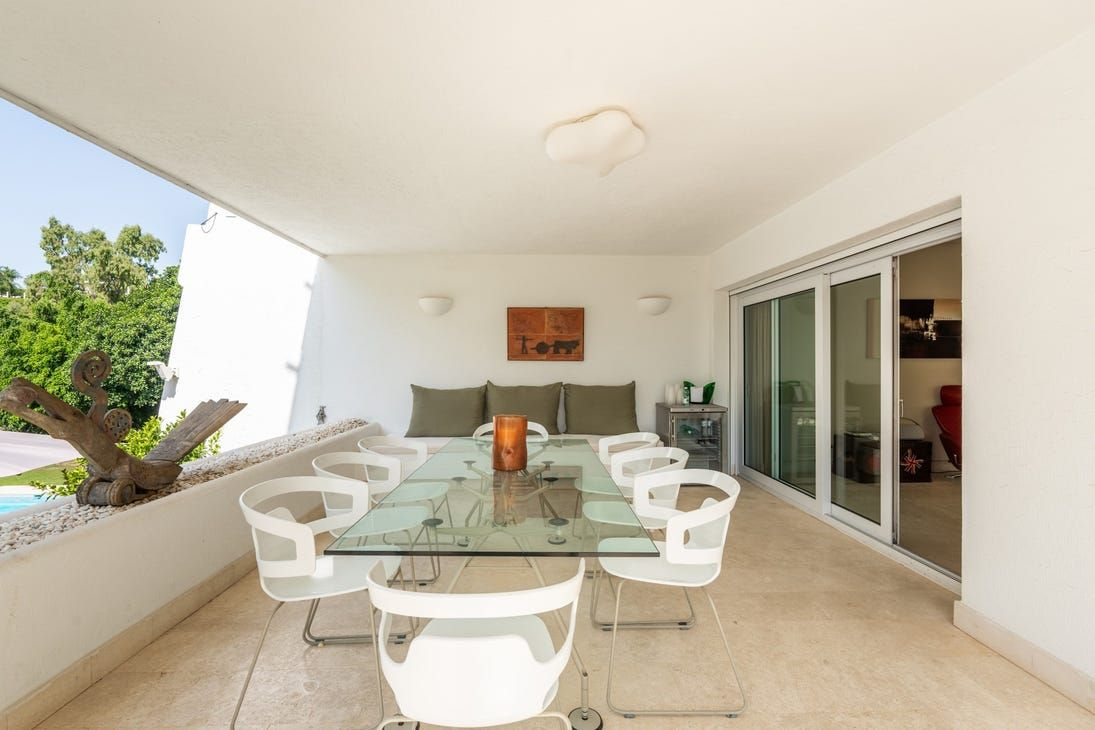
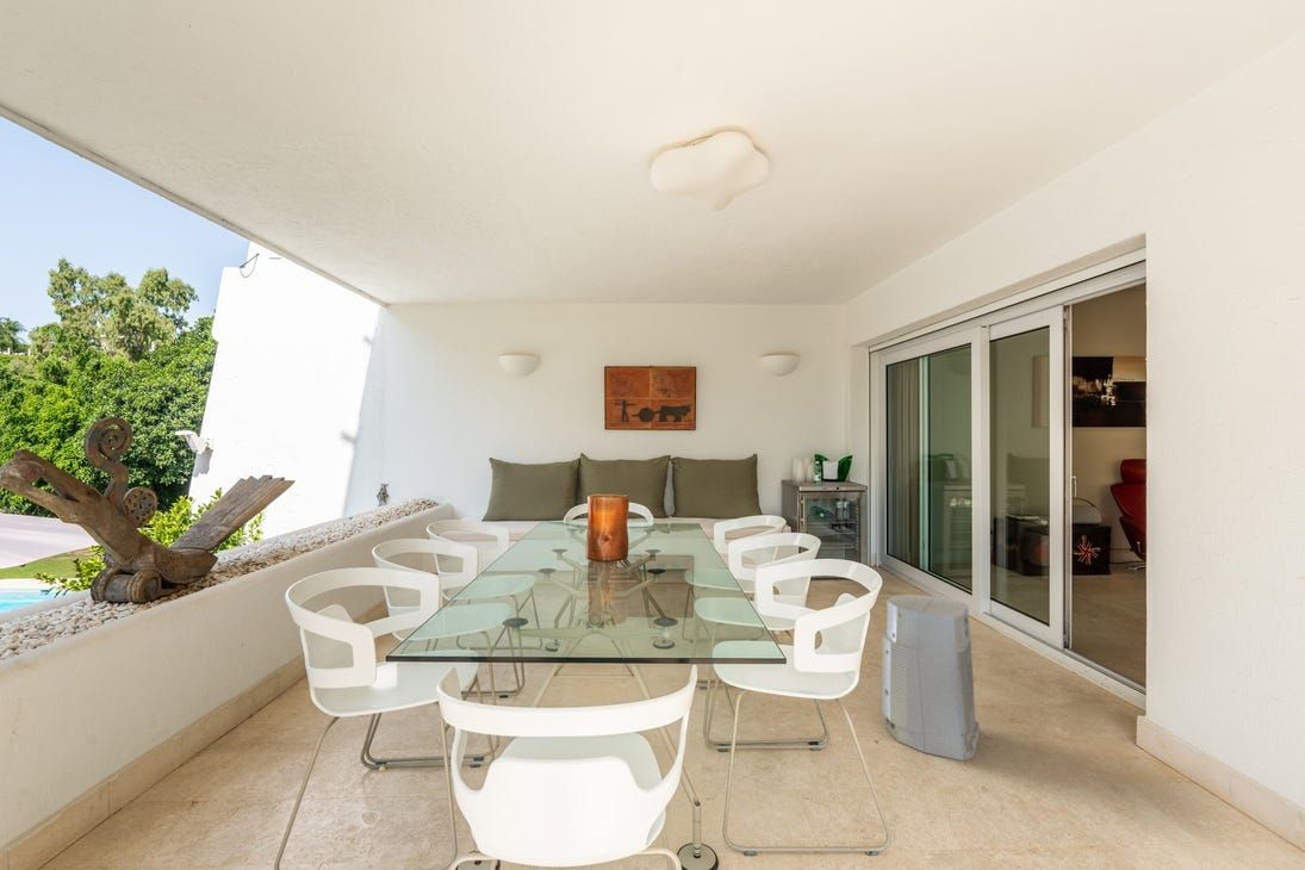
+ air purifier [881,594,981,763]
